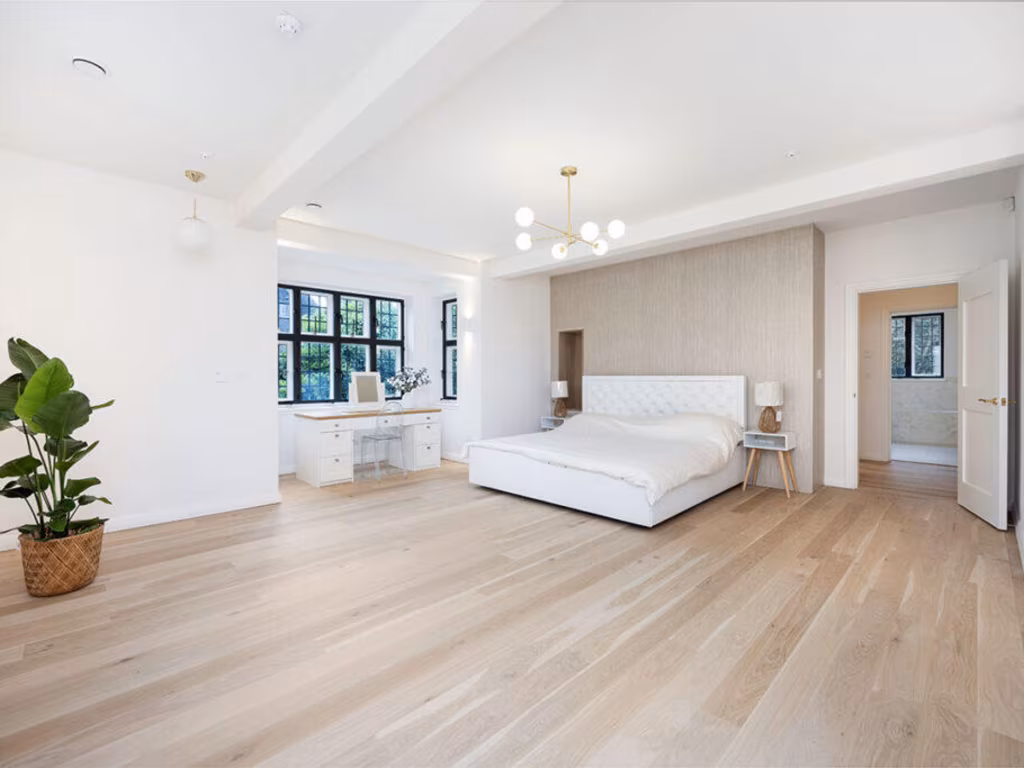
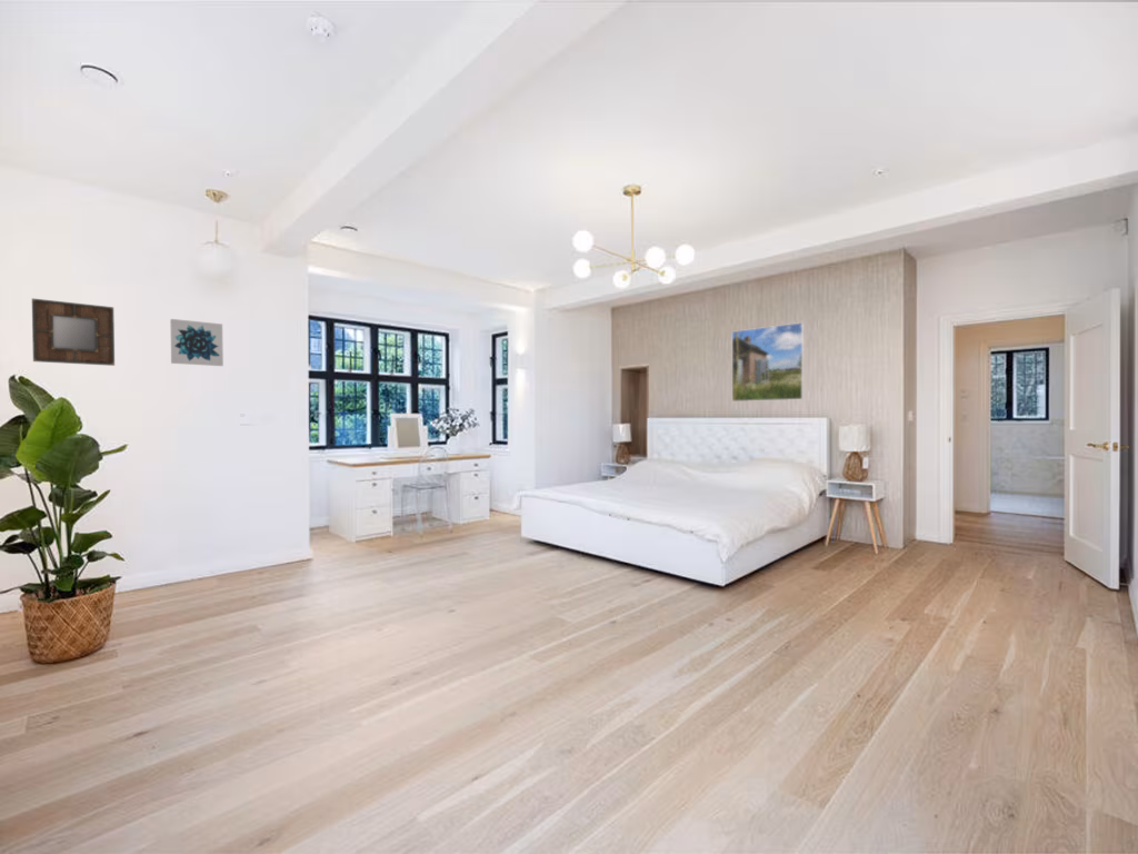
+ home mirror [31,297,116,367]
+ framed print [731,321,805,403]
+ wall art [169,318,224,367]
